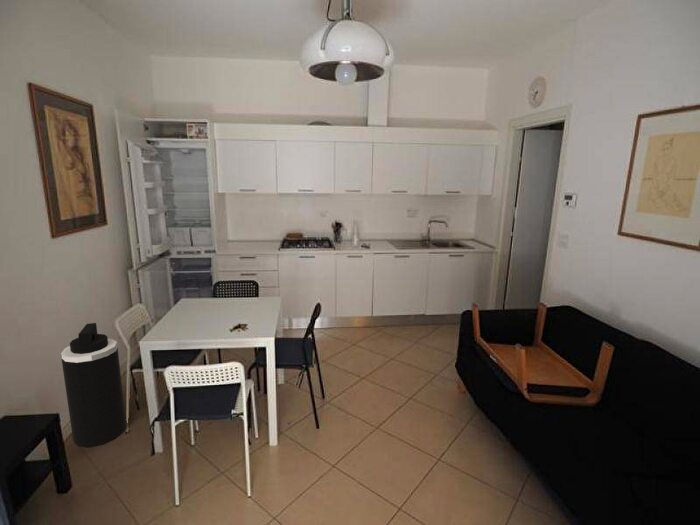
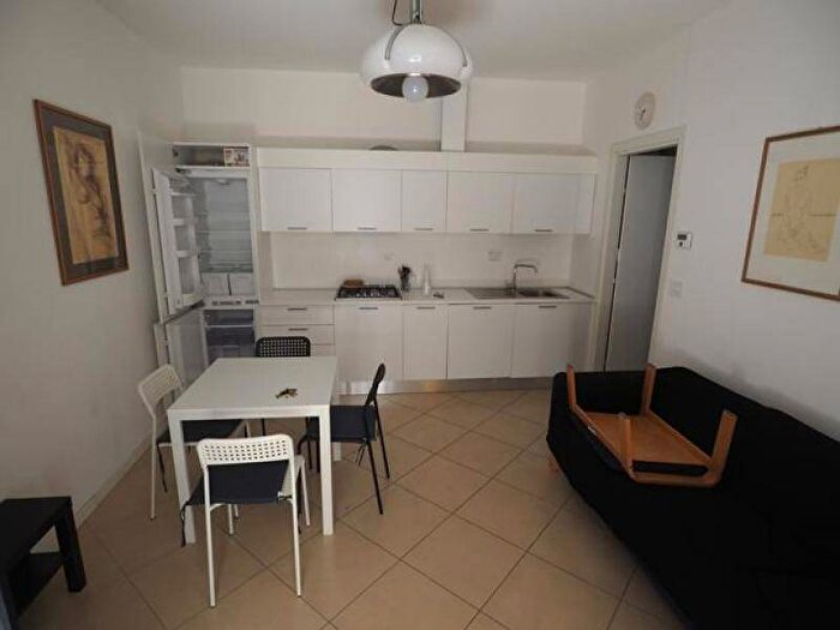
- trash can [60,322,127,449]
